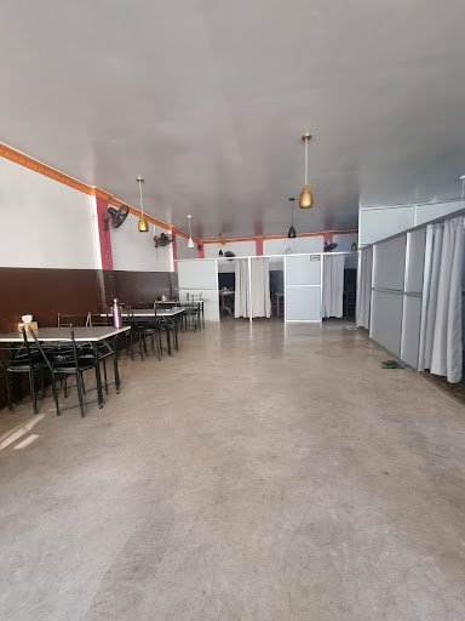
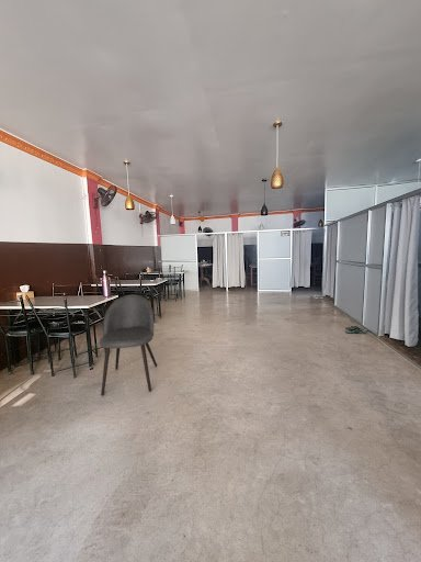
+ dining chair [99,294,158,397]
